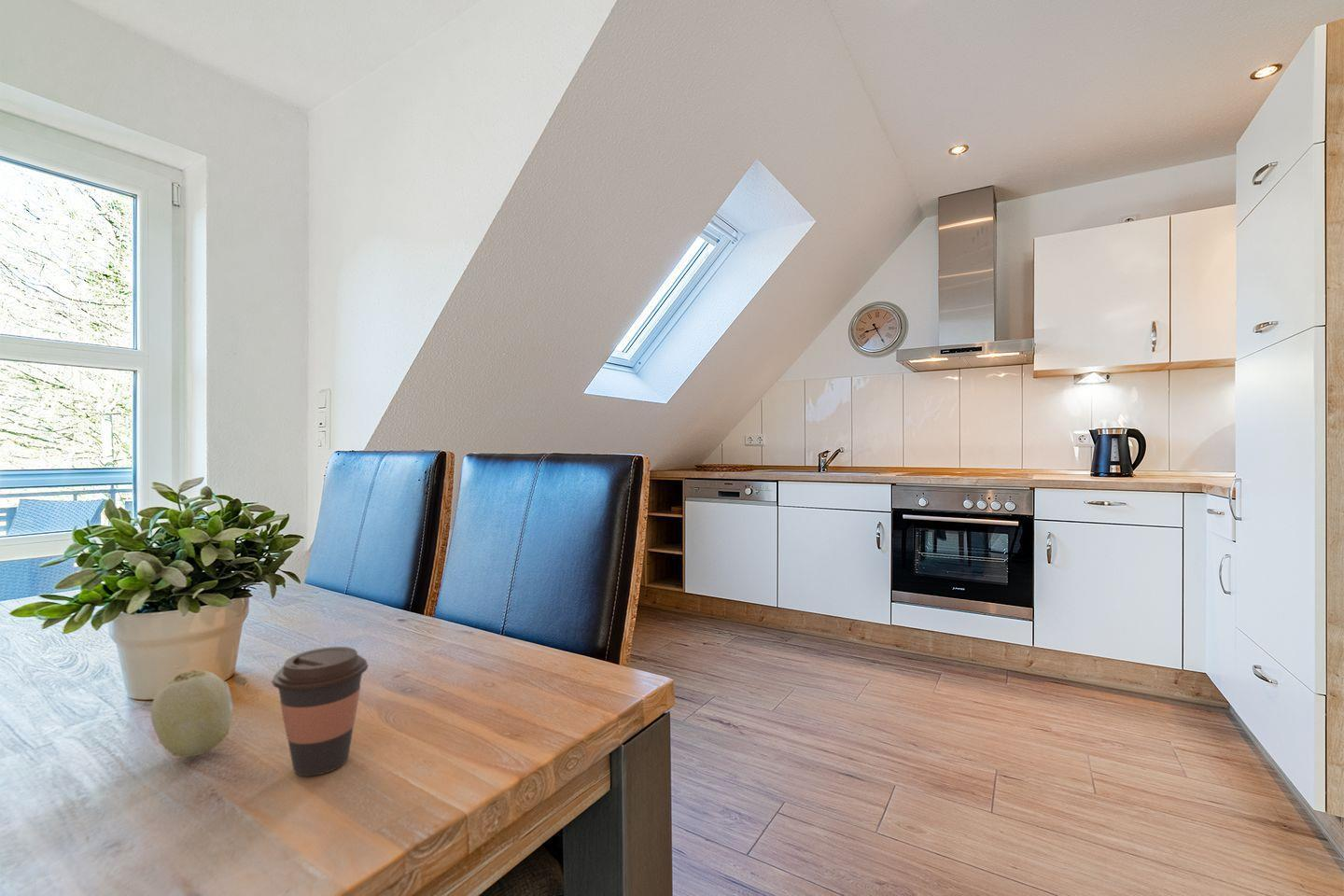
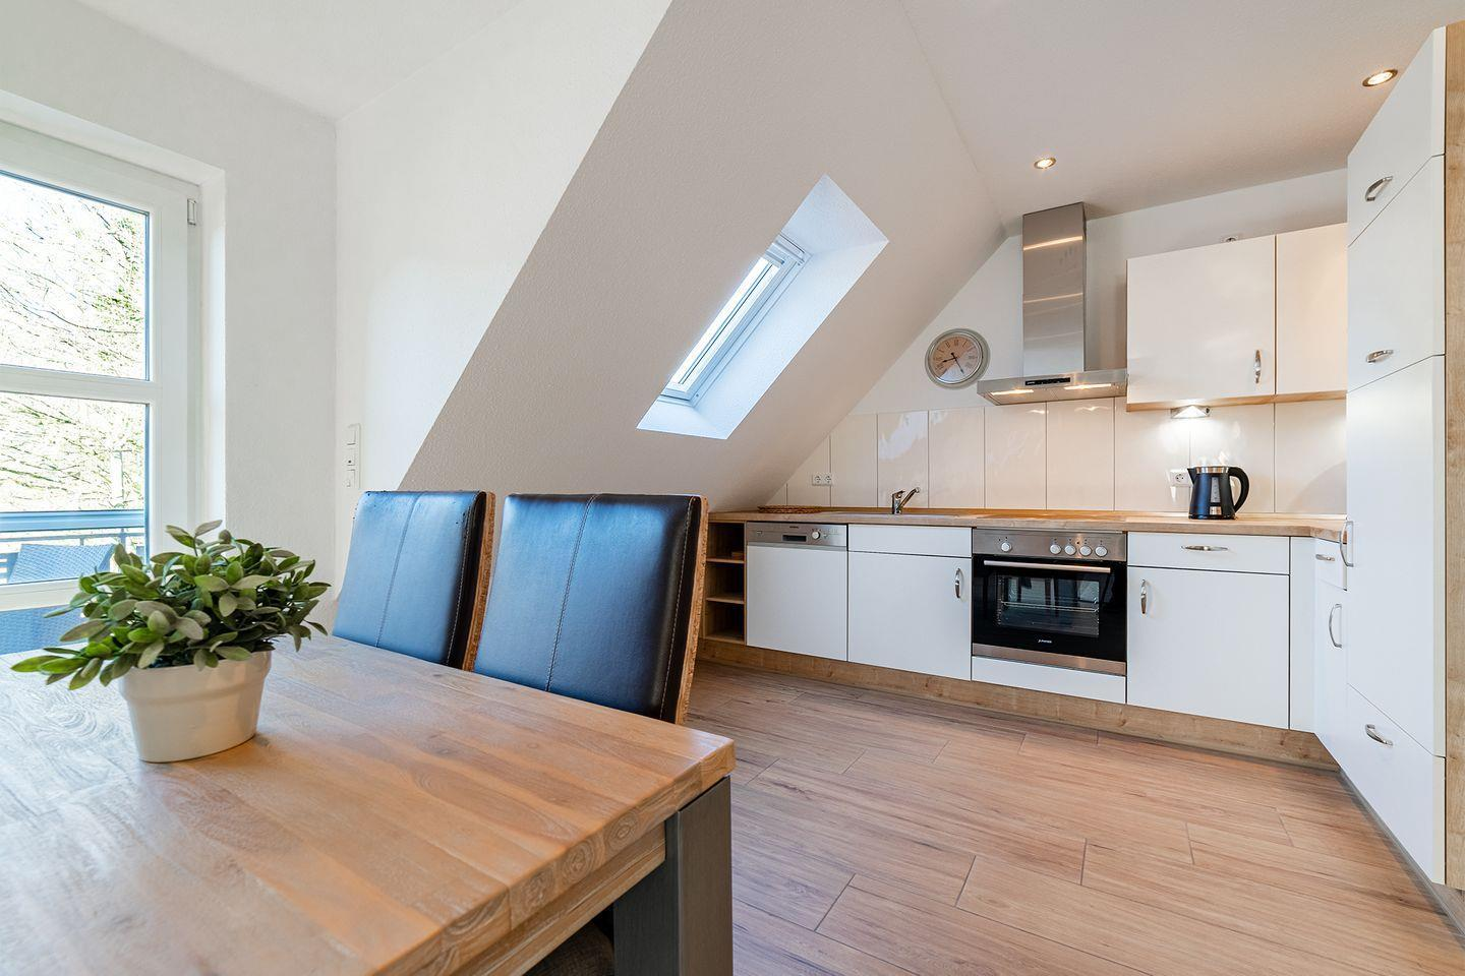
- fruit [150,669,234,758]
- coffee cup [271,646,369,777]
